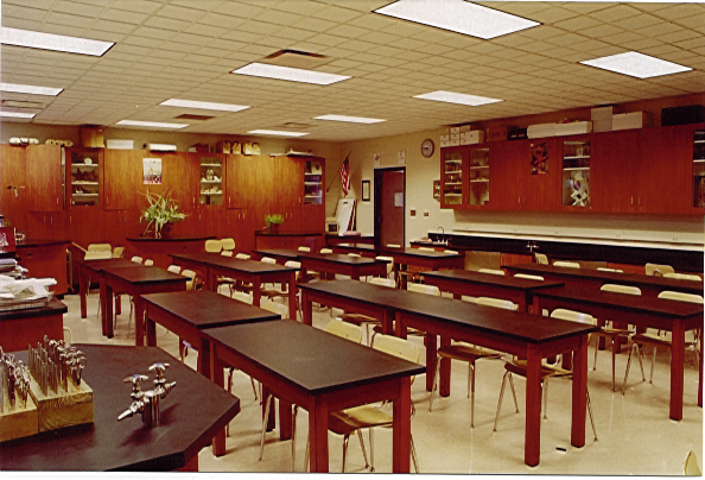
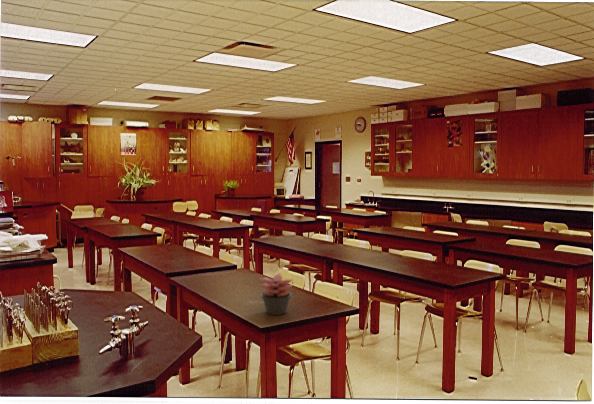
+ succulent plant [258,272,294,316]
